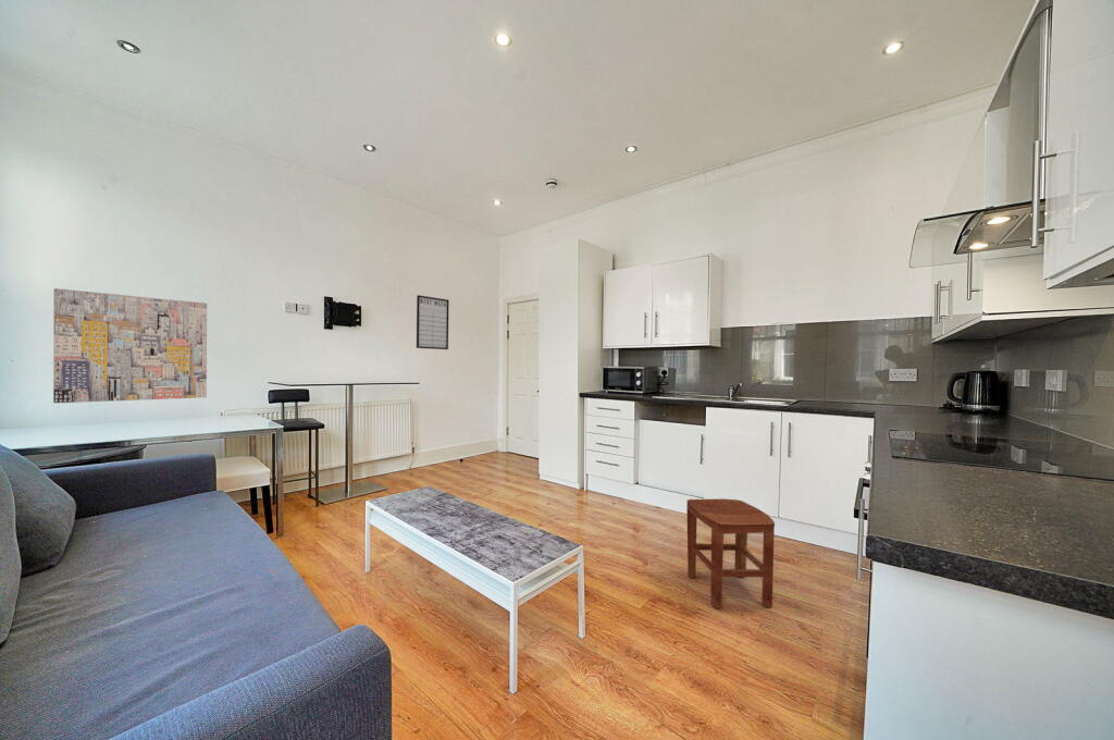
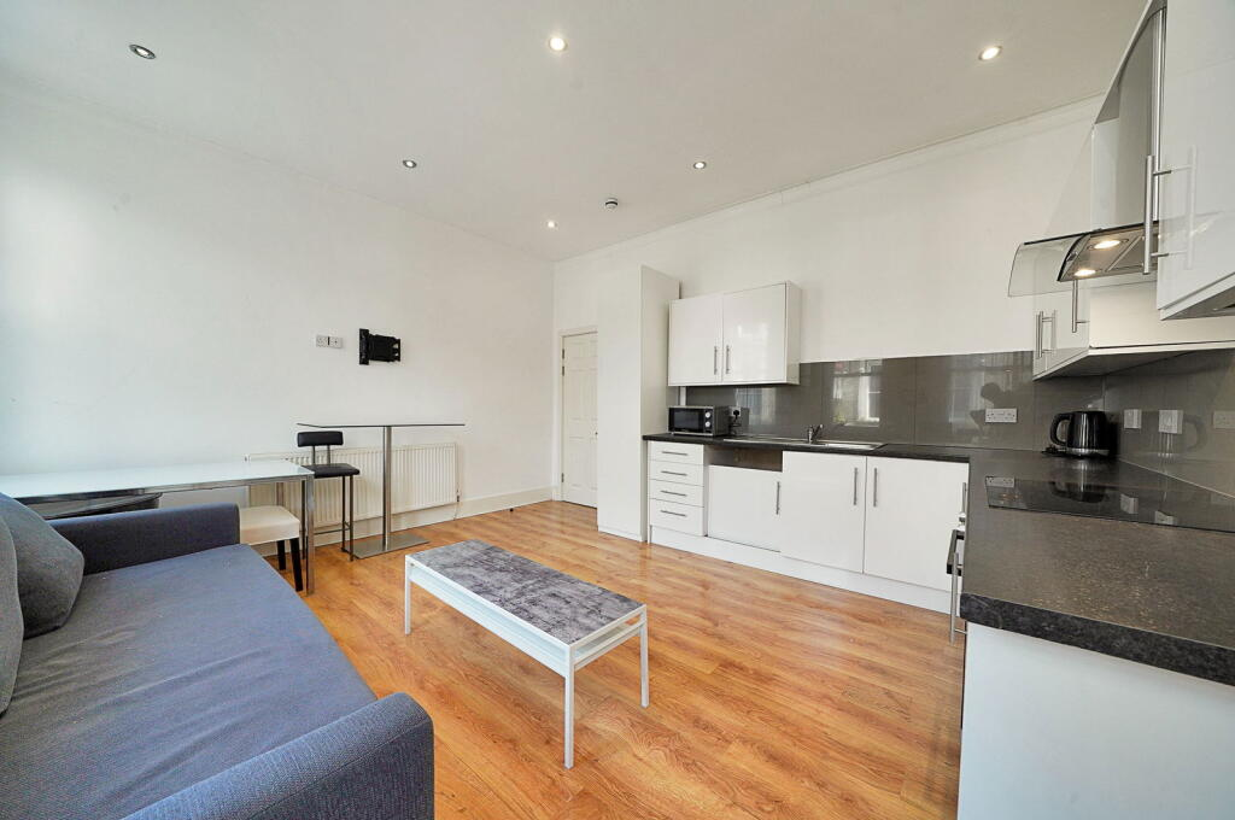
- writing board [416,294,450,350]
- stool [685,497,776,609]
- wall art [52,287,208,404]
